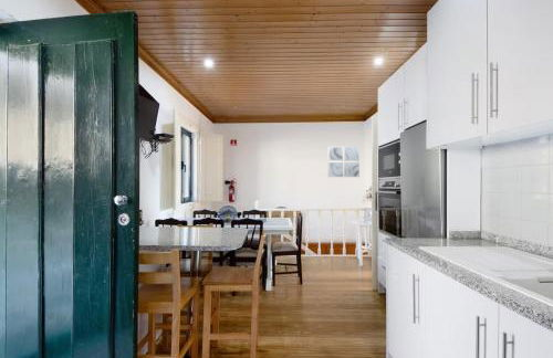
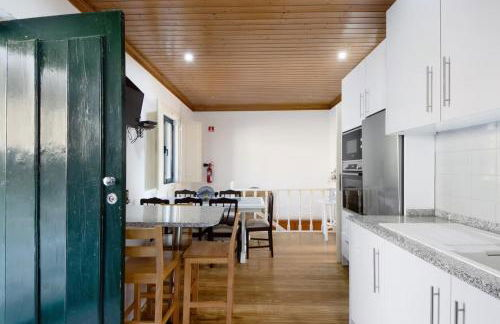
- wall art [327,145,361,178]
